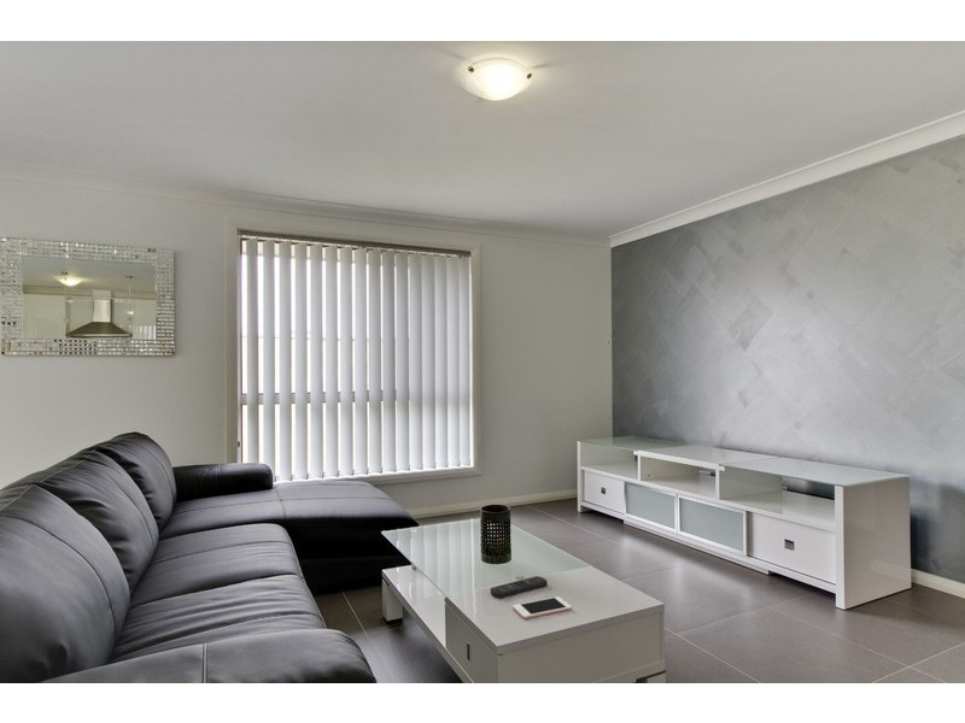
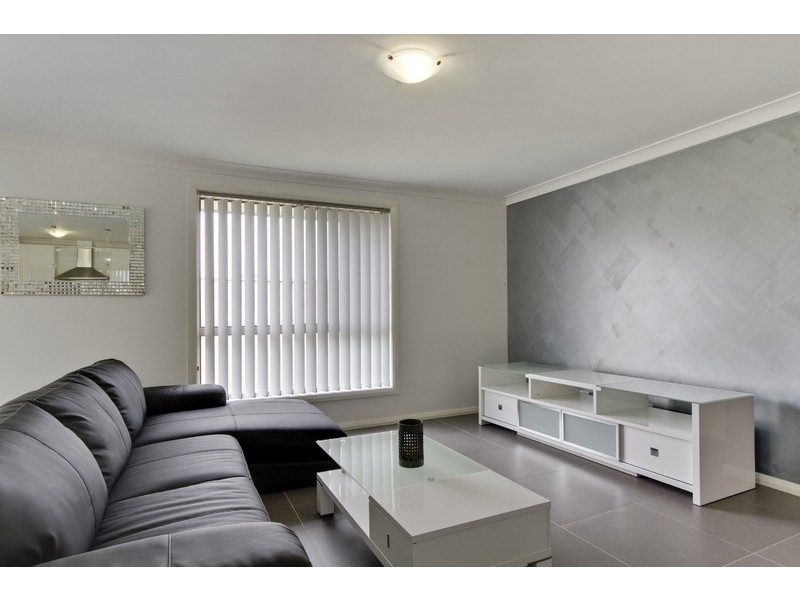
- cell phone [511,595,573,619]
- remote control [490,575,549,599]
